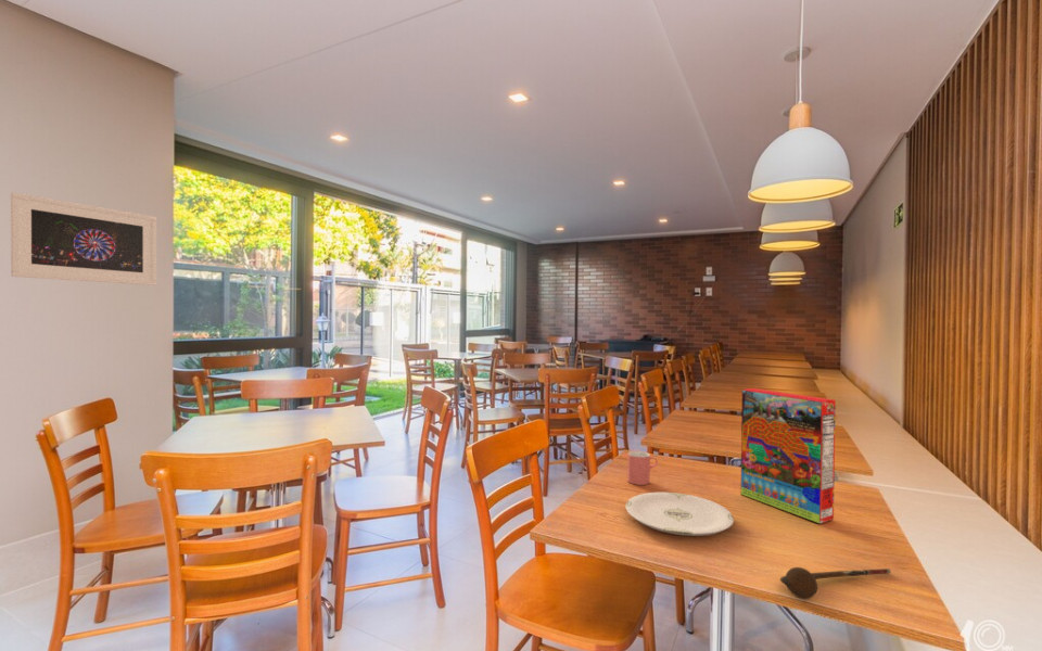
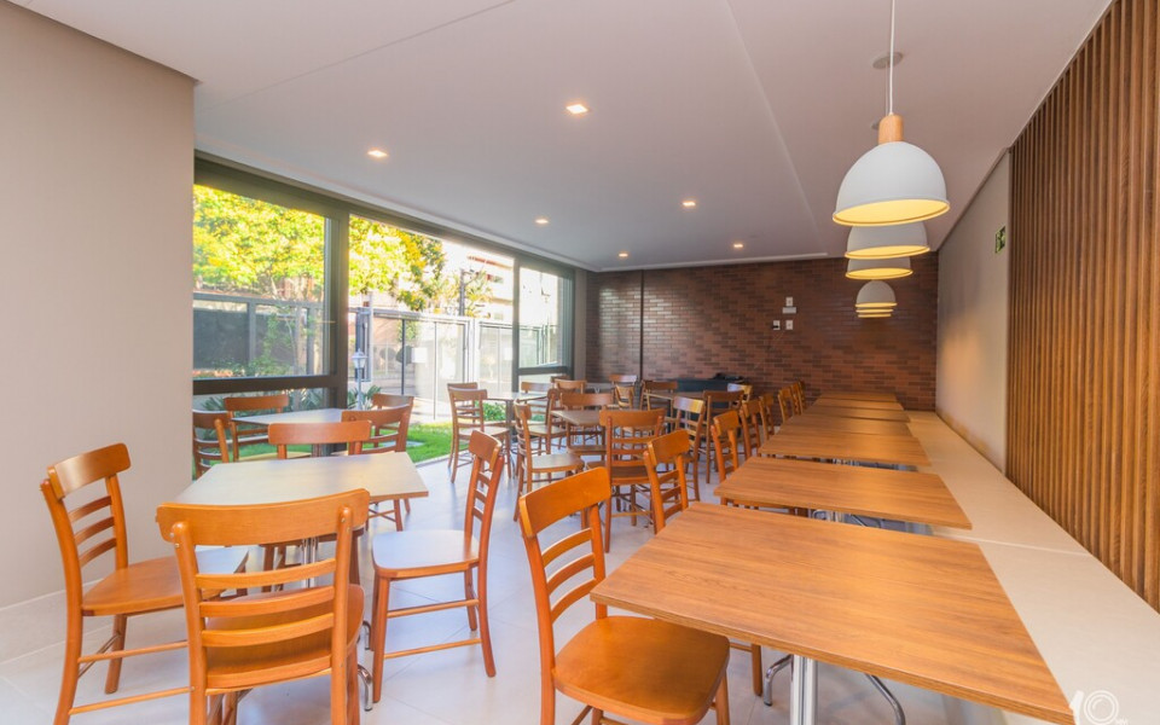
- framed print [10,191,157,286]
- plate [625,492,735,537]
- cereal box [740,387,837,525]
- cup [627,450,659,486]
- spoon [779,566,892,600]
